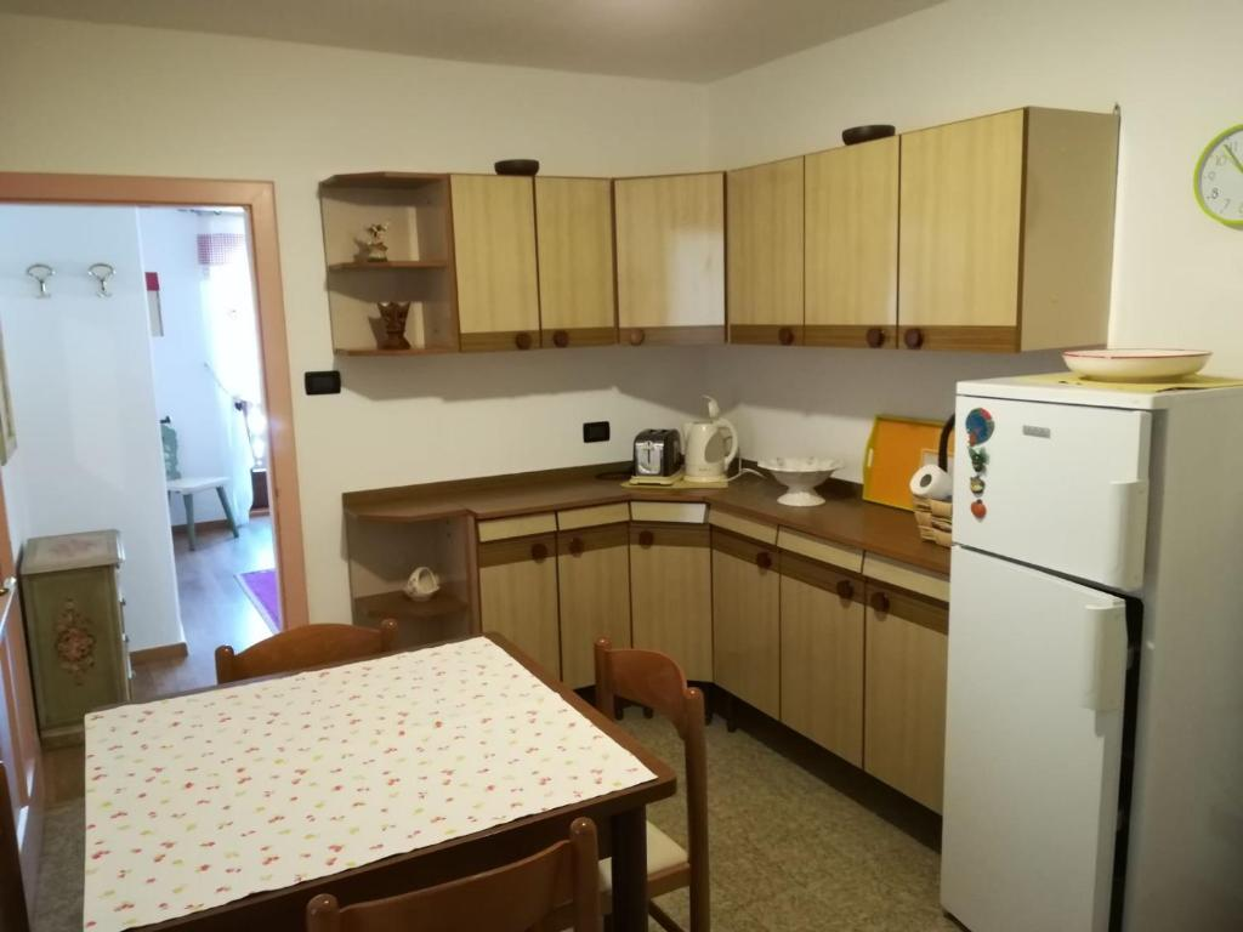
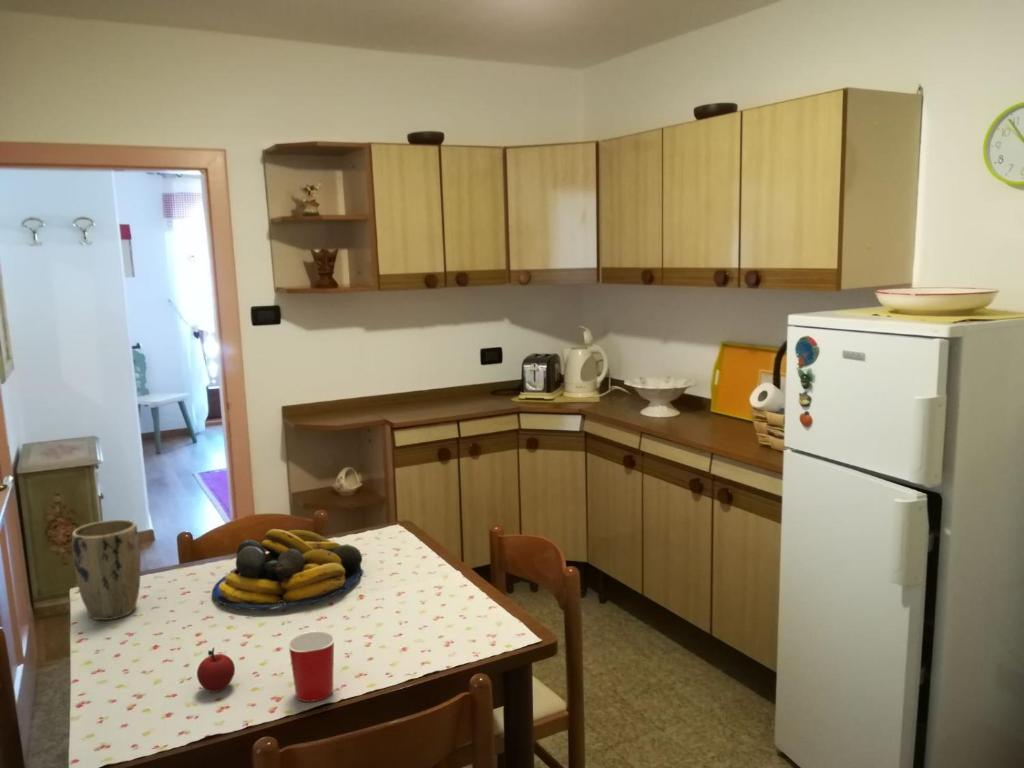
+ plant pot [71,519,142,621]
+ apple [196,646,236,693]
+ mug [288,630,335,703]
+ fruit bowl [211,528,364,611]
